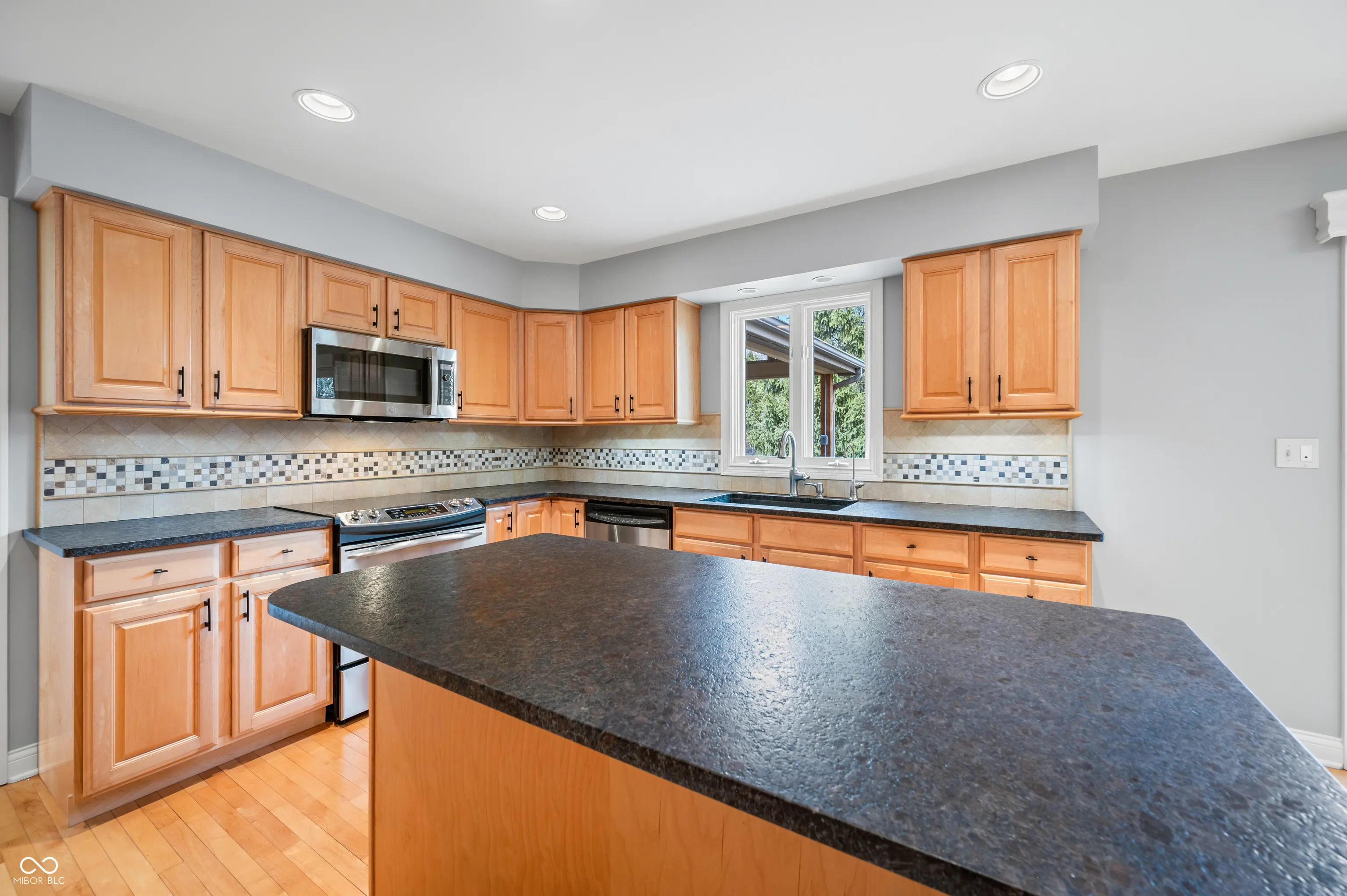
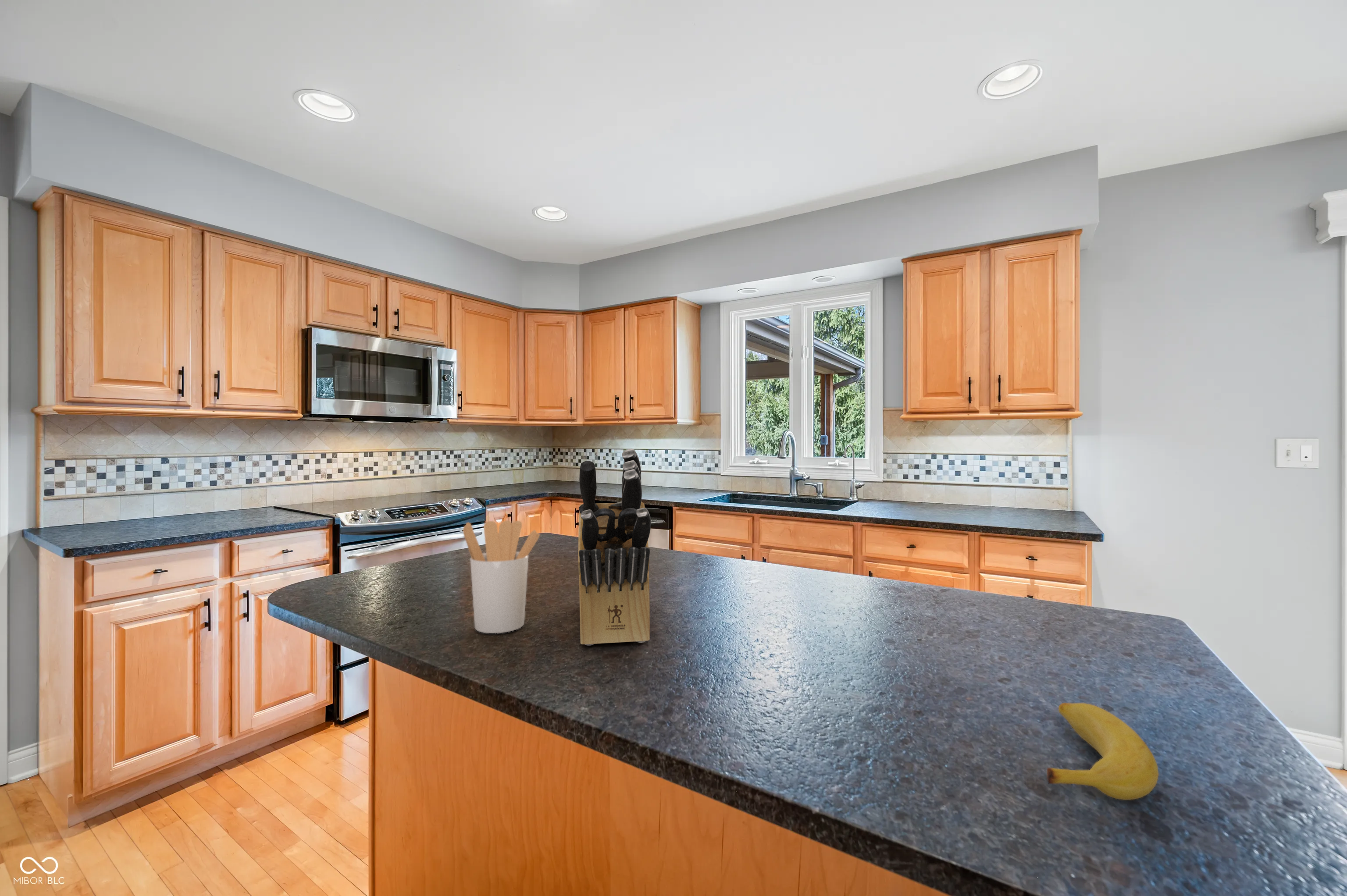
+ utensil holder [463,520,540,634]
+ knife block [578,448,652,646]
+ banana [1046,702,1159,800]
